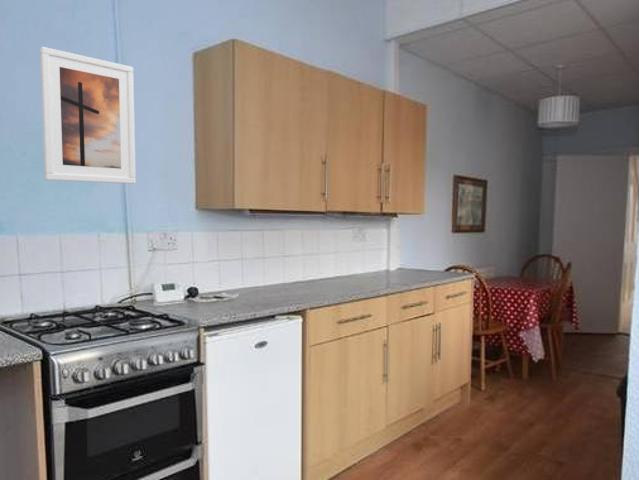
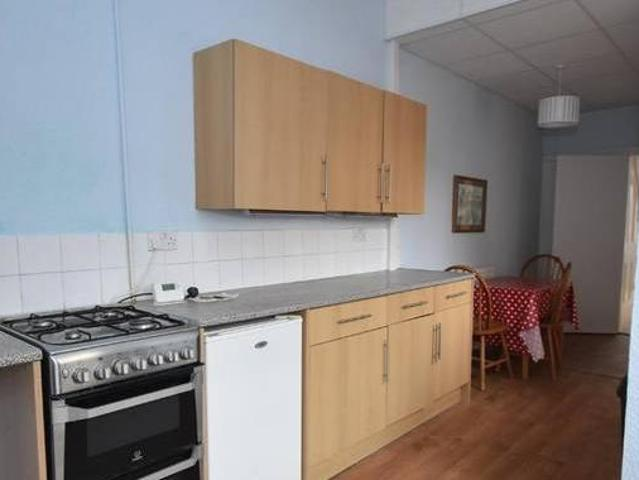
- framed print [39,46,137,185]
